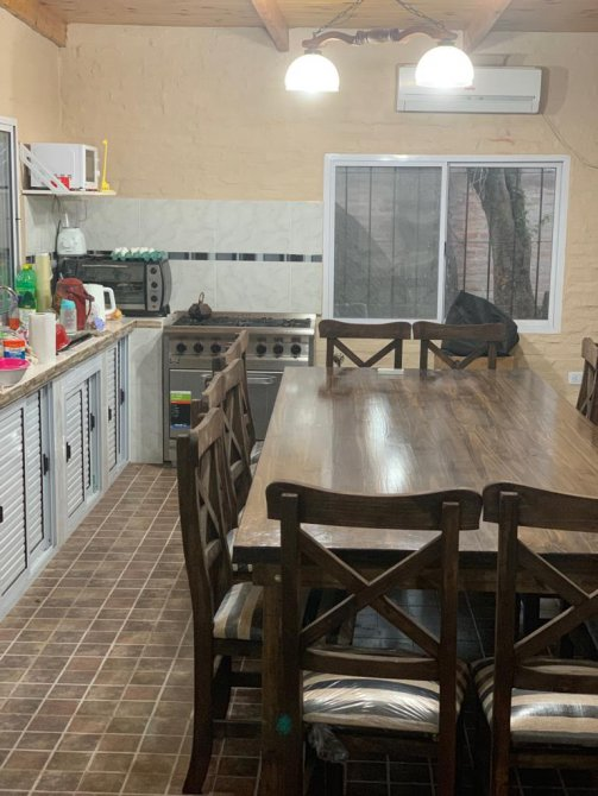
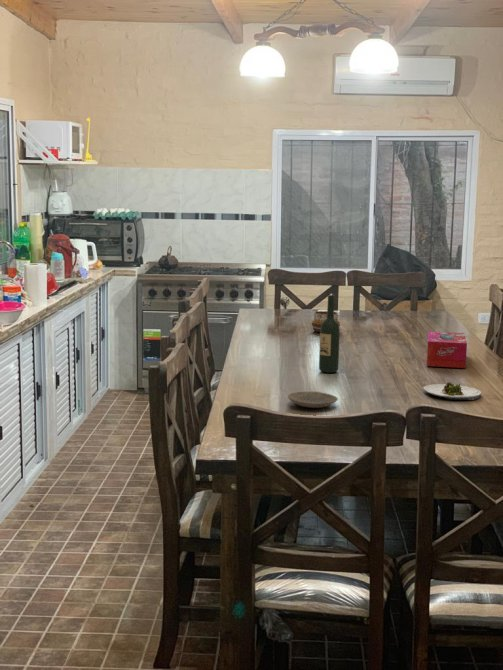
+ decorative bowl [311,310,341,333]
+ tissue box [426,331,468,369]
+ plate [287,391,339,409]
+ salad plate [422,381,482,401]
+ wine bottle [318,294,341,374]
